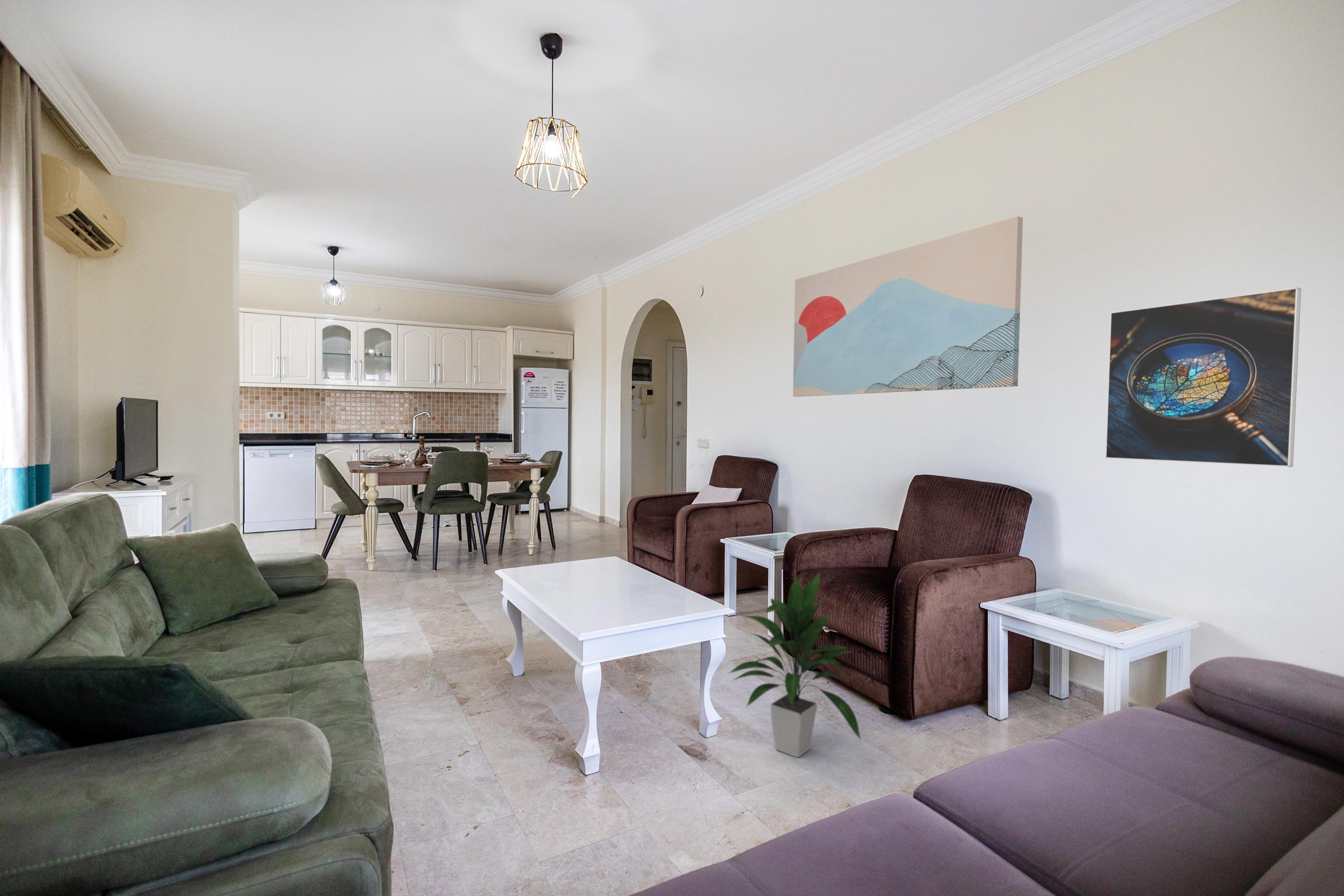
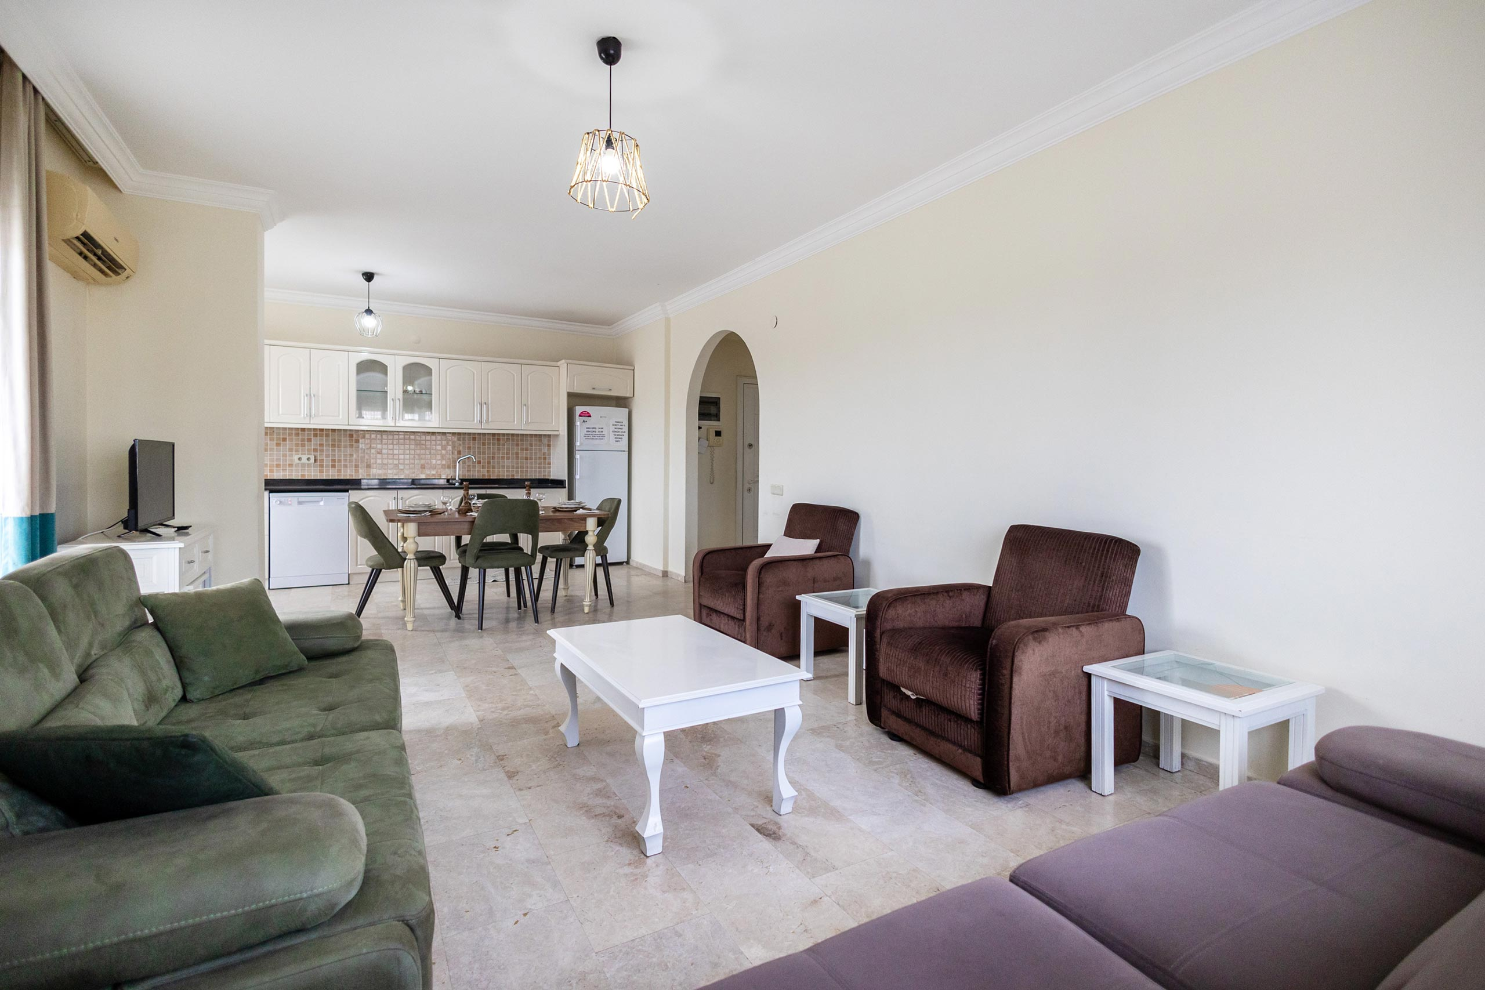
- indoor plant [727,572,862,758]
- wall art [792,216,1023,397]
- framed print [1105,287,1301,468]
